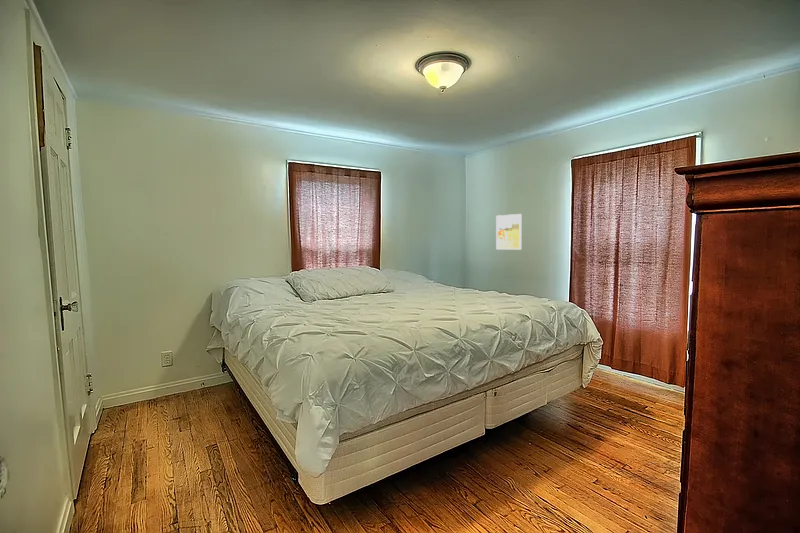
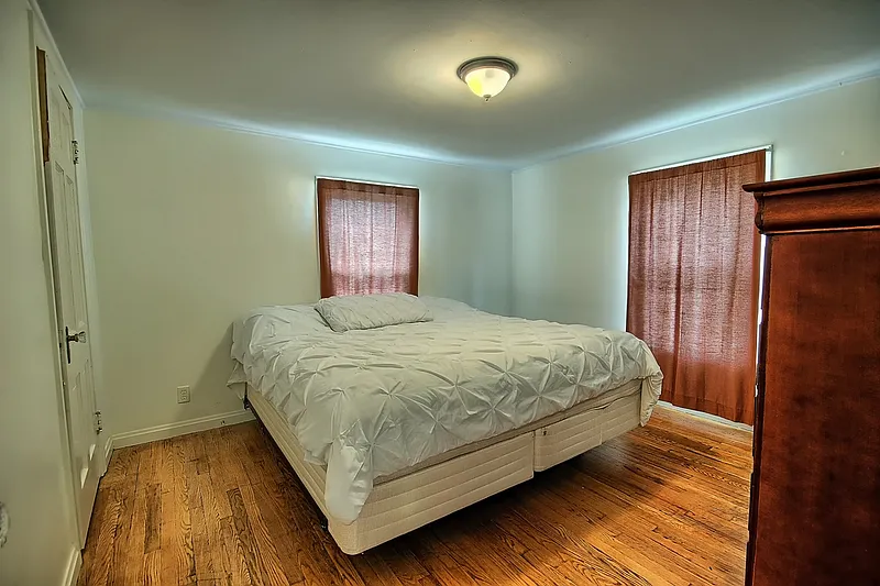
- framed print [495,213,523,251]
